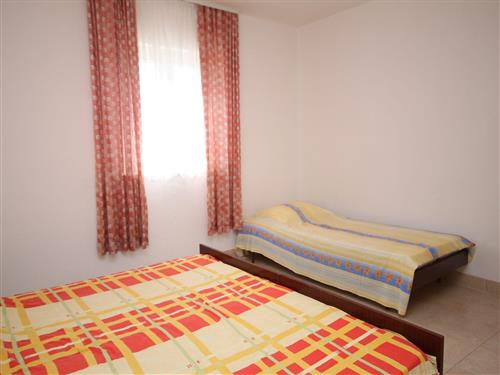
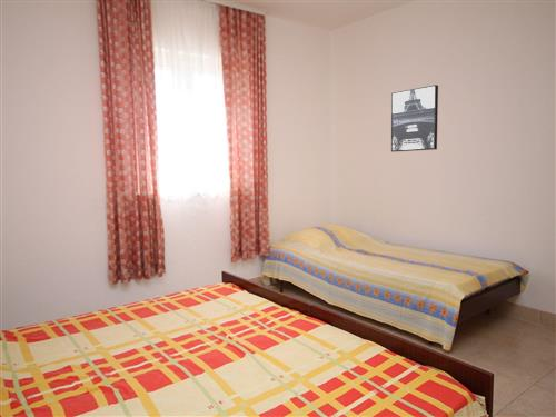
+ wall art [390,83,439,152]
